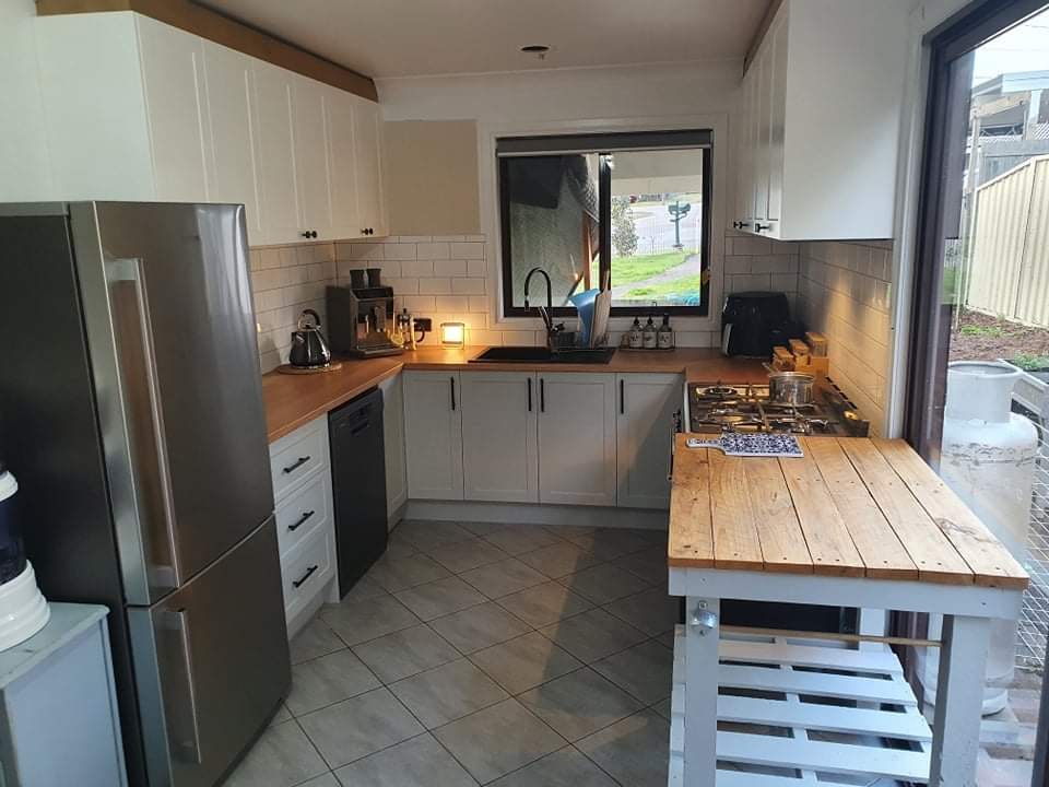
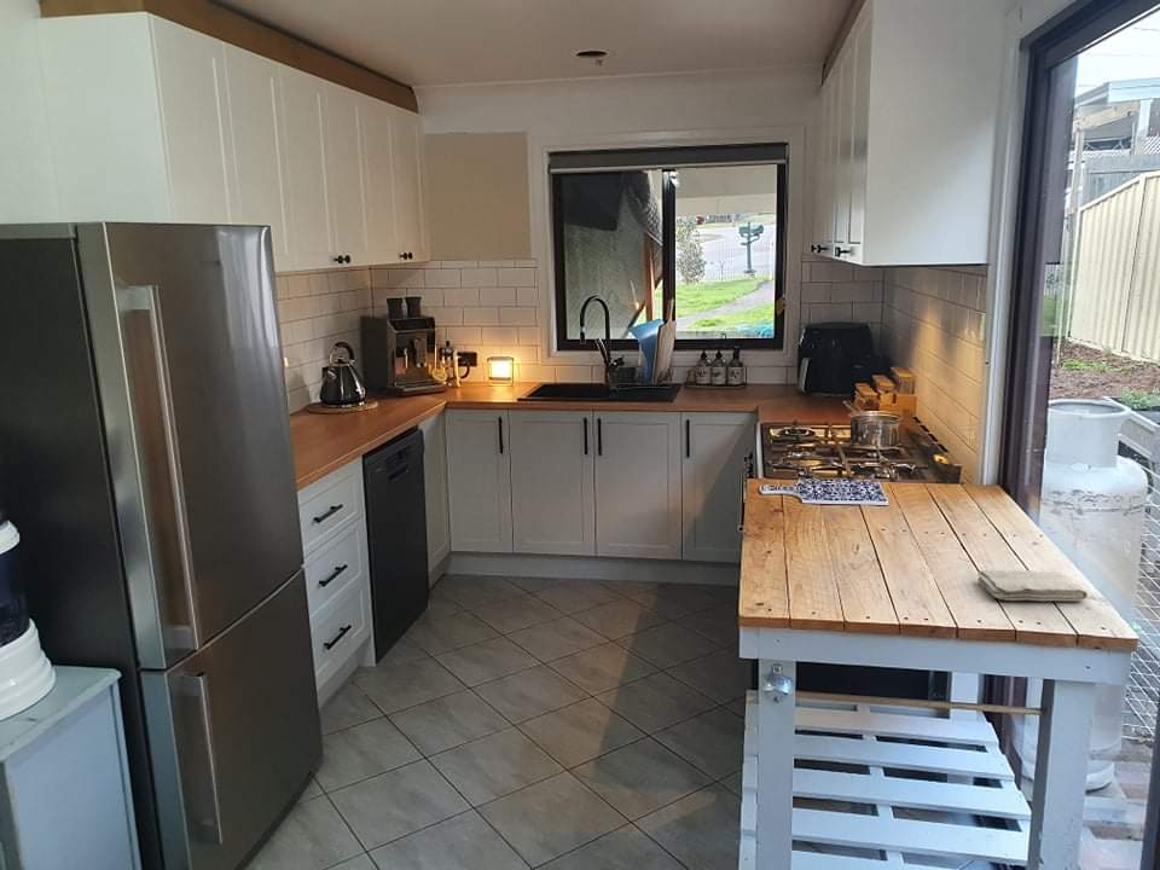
+ washcloth [976,569,1089,602]
